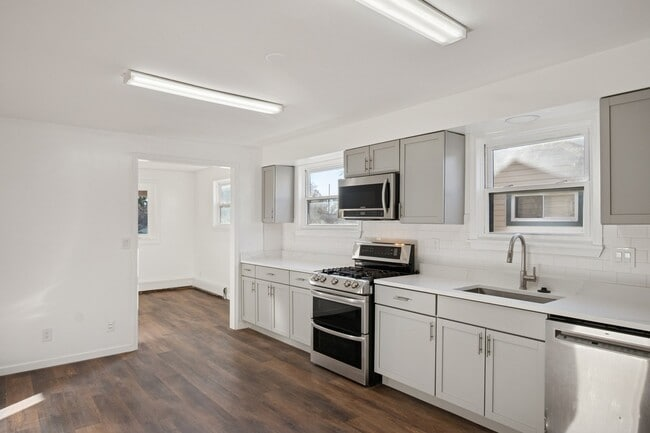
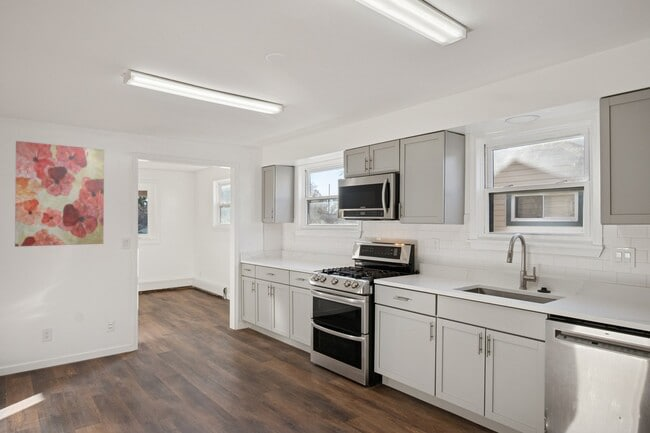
+ wall art [14,140,105,248]
